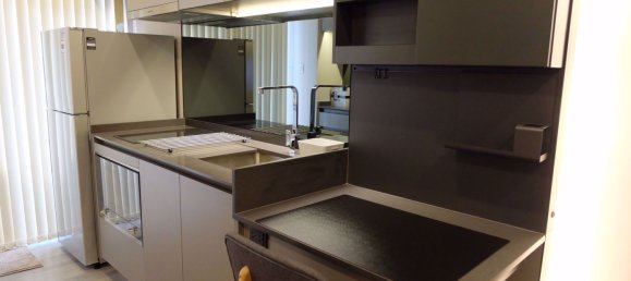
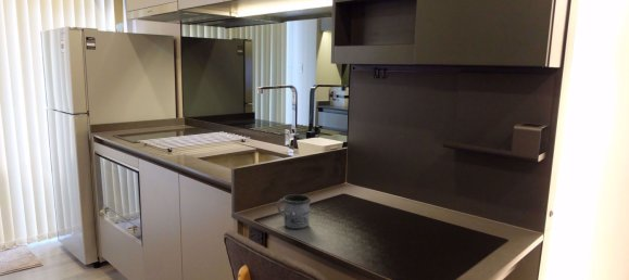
+ mug [276,193,312,230]
